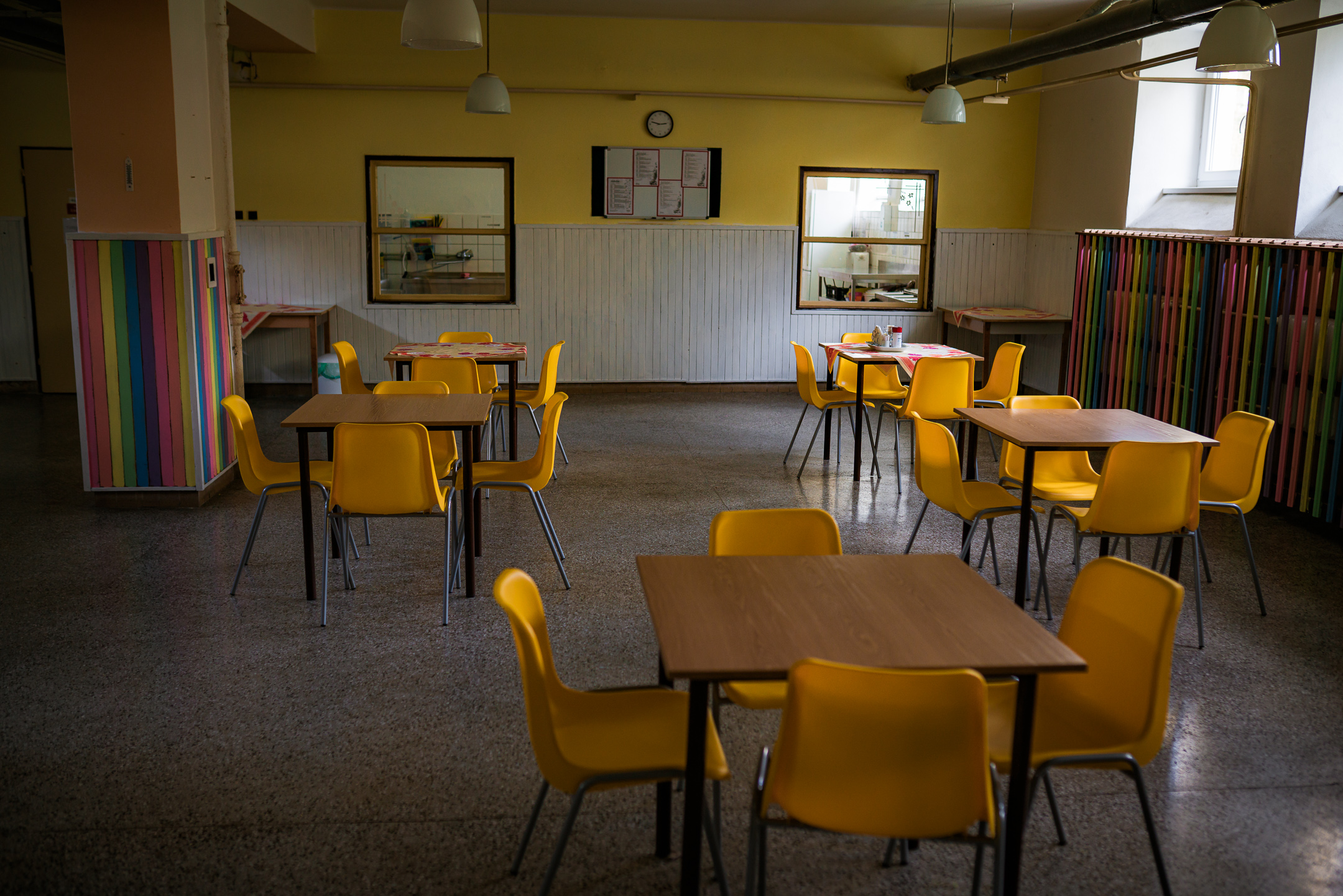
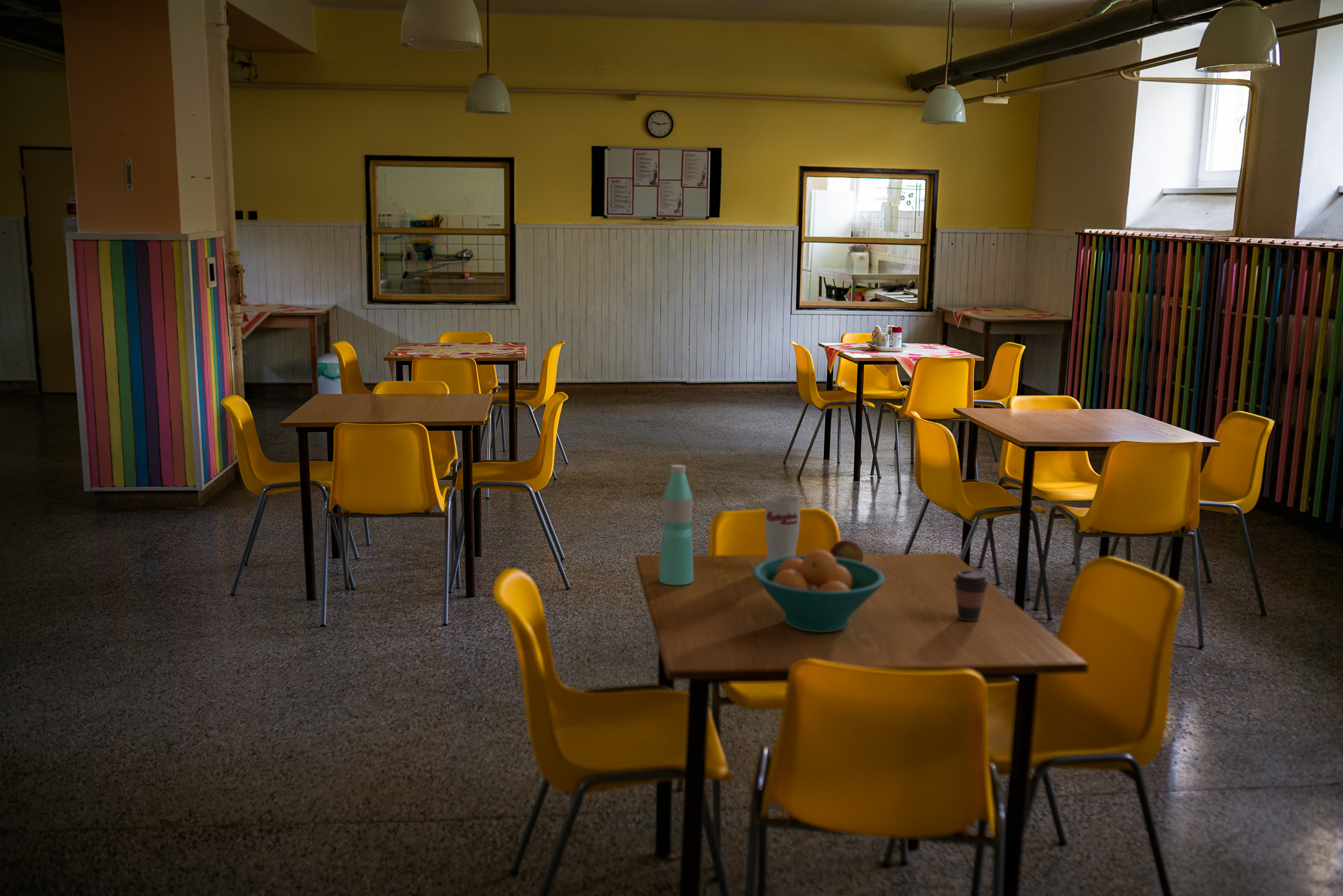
+ coffee cup [952,570,990,622]
+ cup [765,495,801,560]
+ water bottle [658,464,694,586]
+ fruit bowl [752,549,886,633]
+ apple [829,540,864,563]
